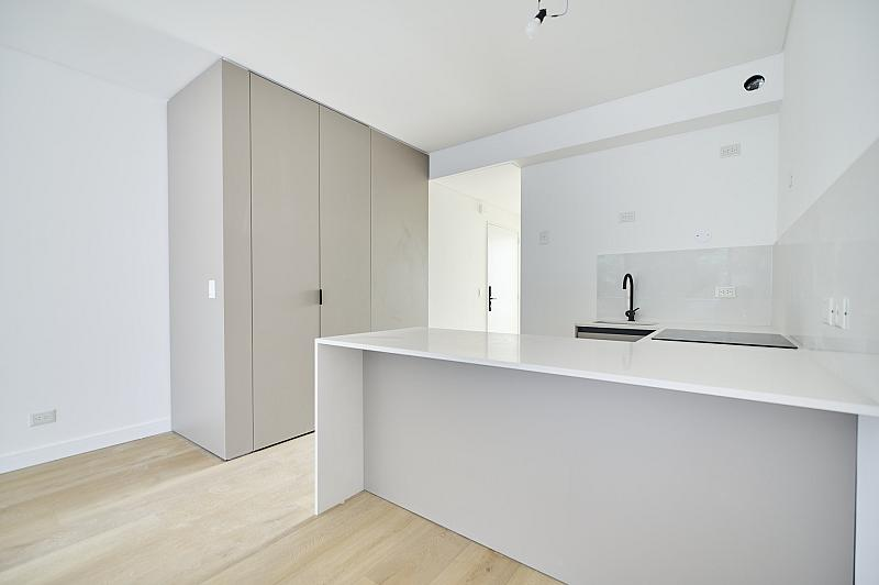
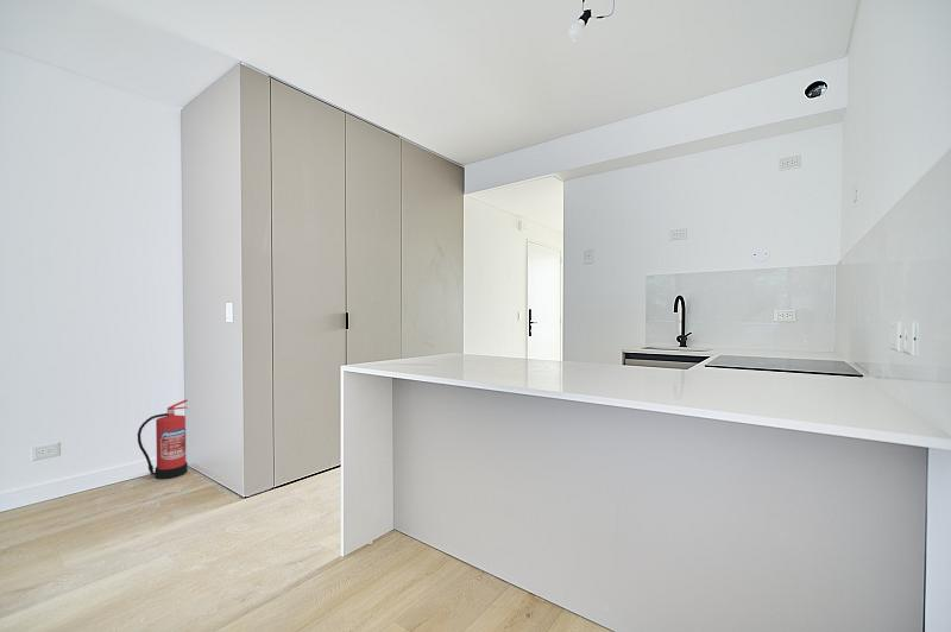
+ fire extinguisher [137,398,189,480]
